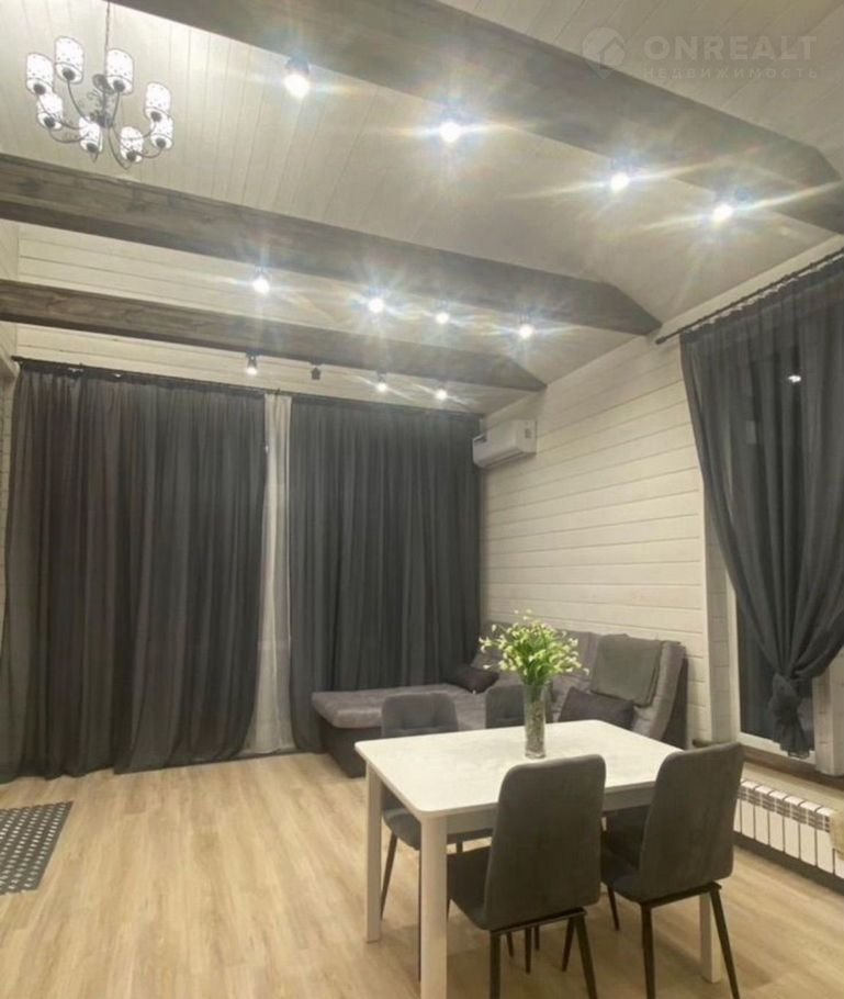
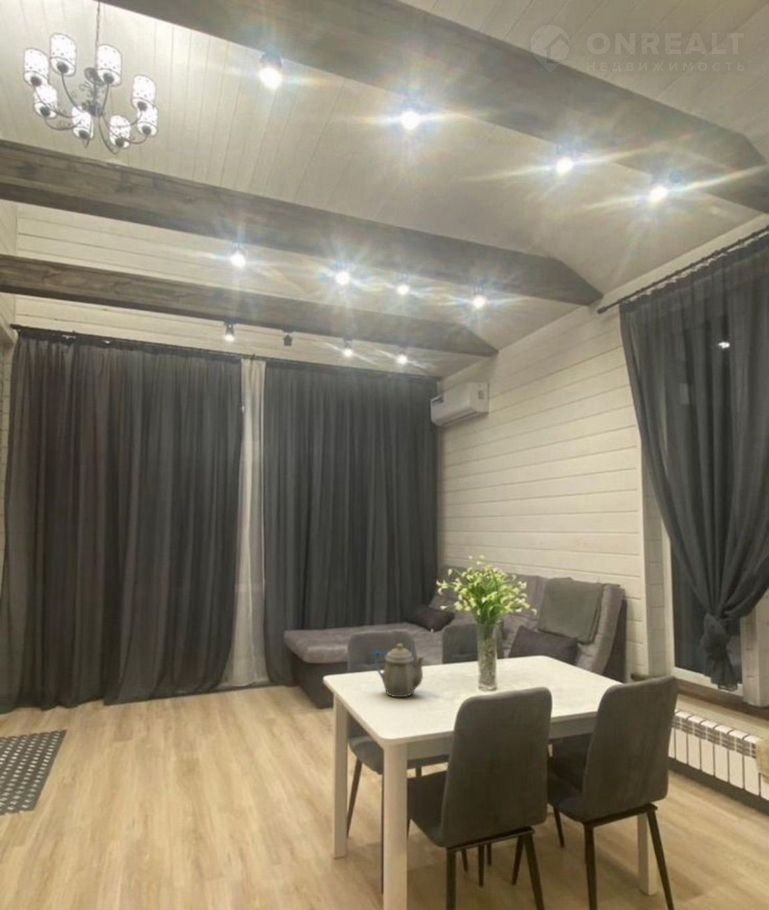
+ teapot [374,643,426,698]
